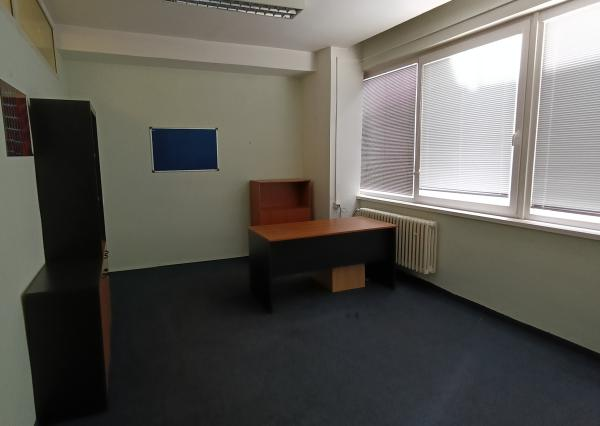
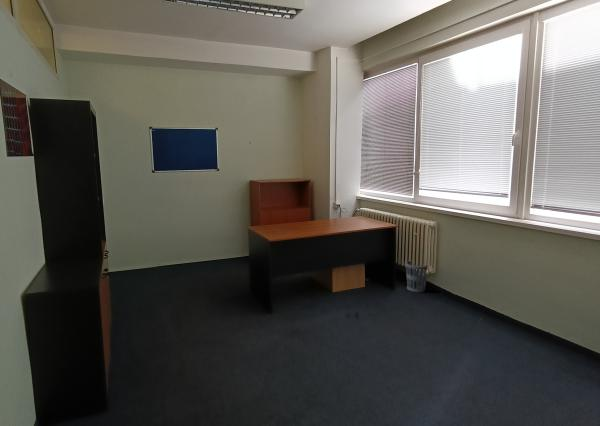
+ wastebasket [404,260,429,293]
